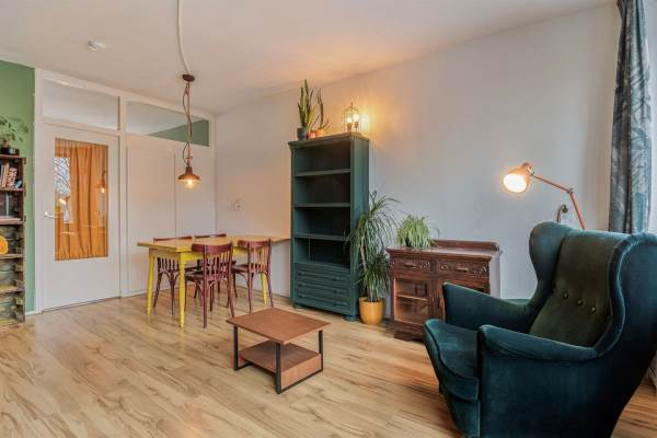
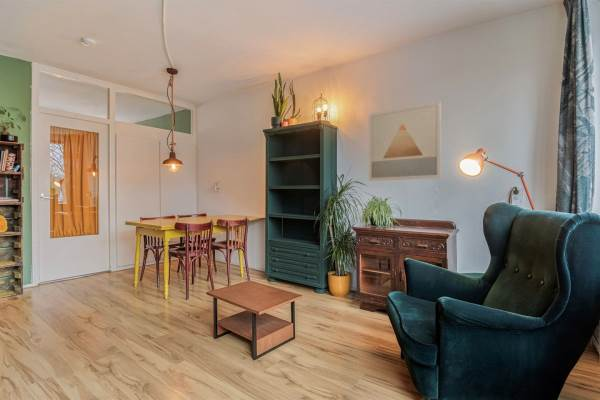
+ wall art [368,100,442,182]
